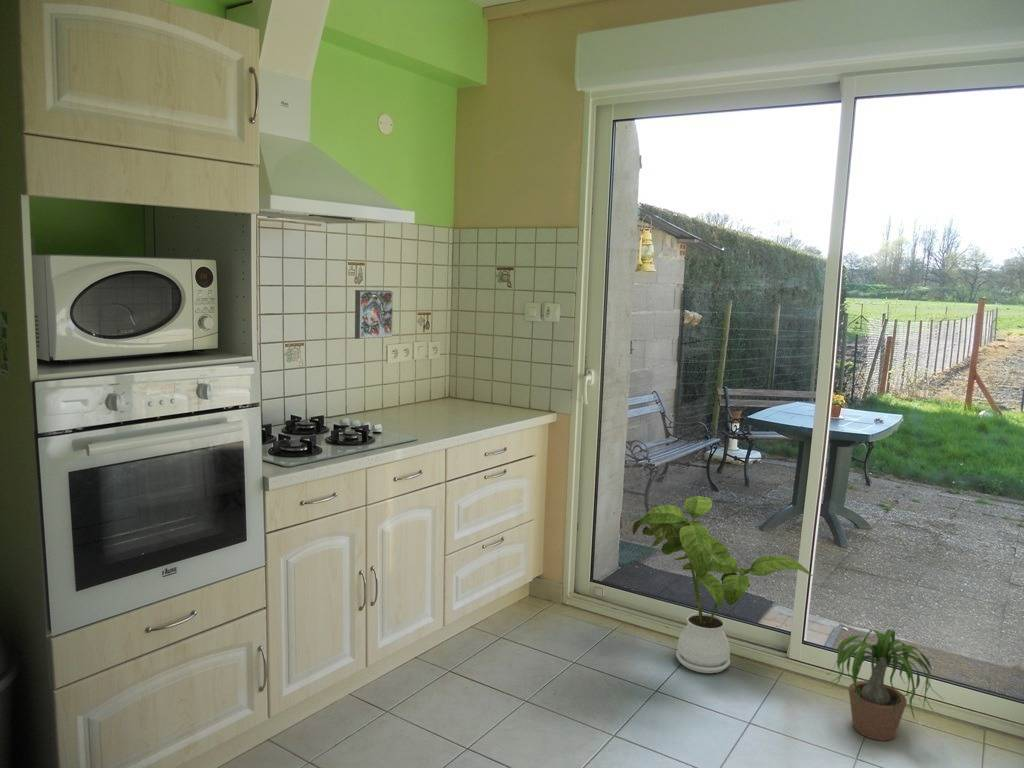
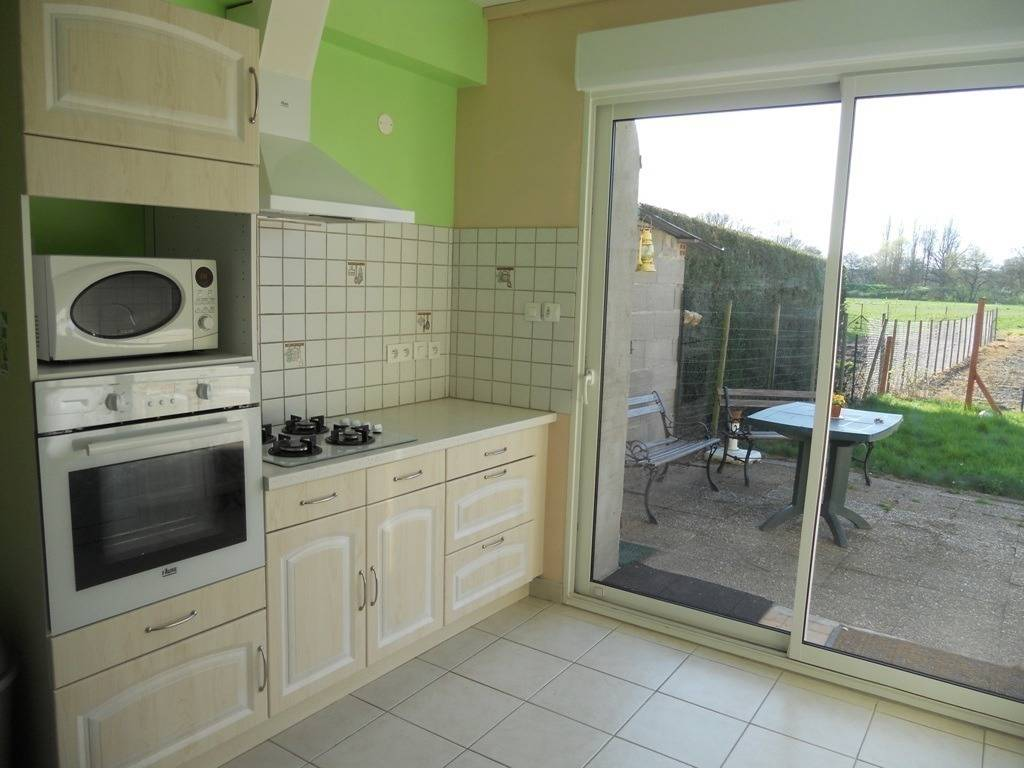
- potted plant [820,628,955,742]
- decorative tile [354,289,394,340]
- house plant [631,495,814,674]
